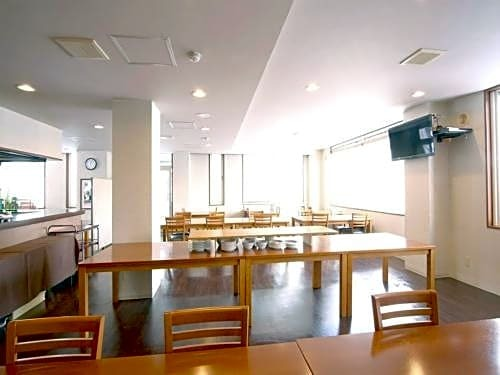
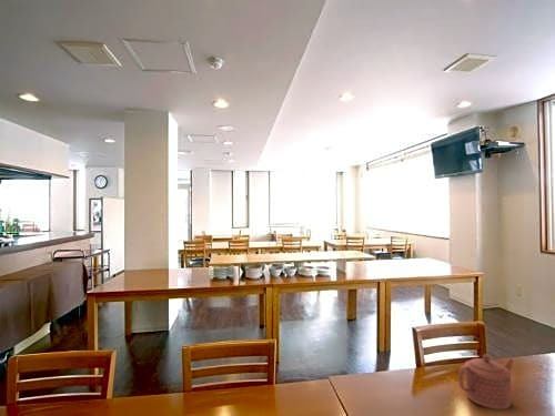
+ teapot [457,353,515,410]
